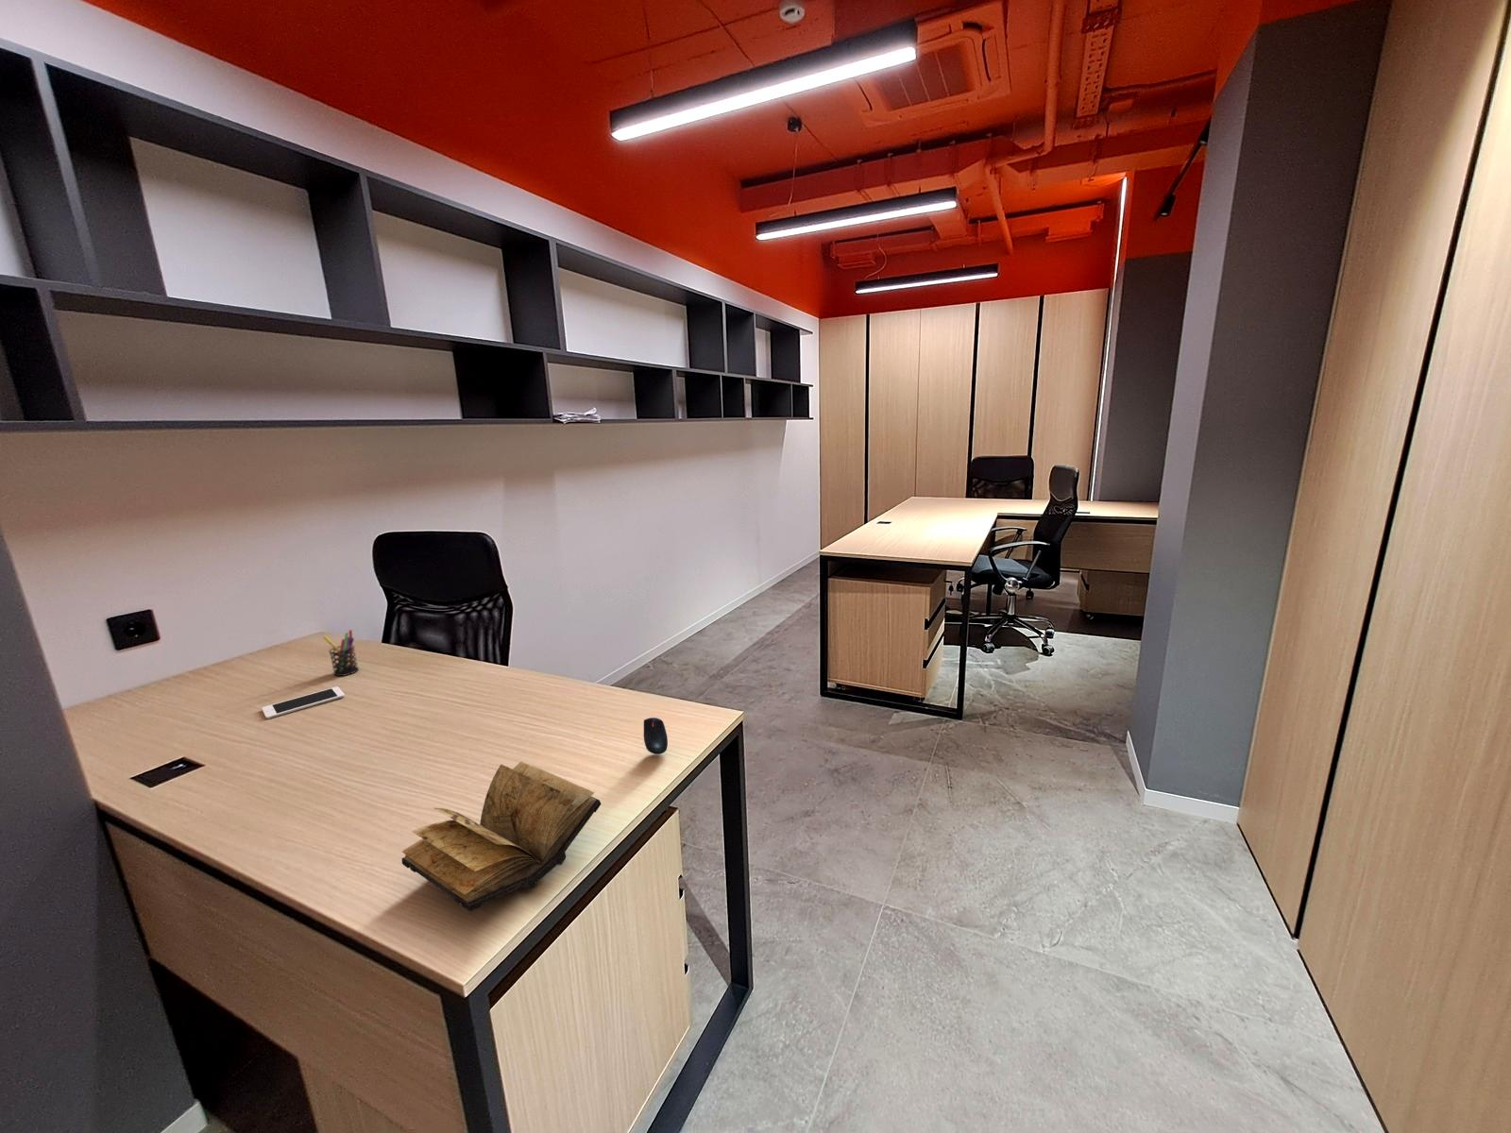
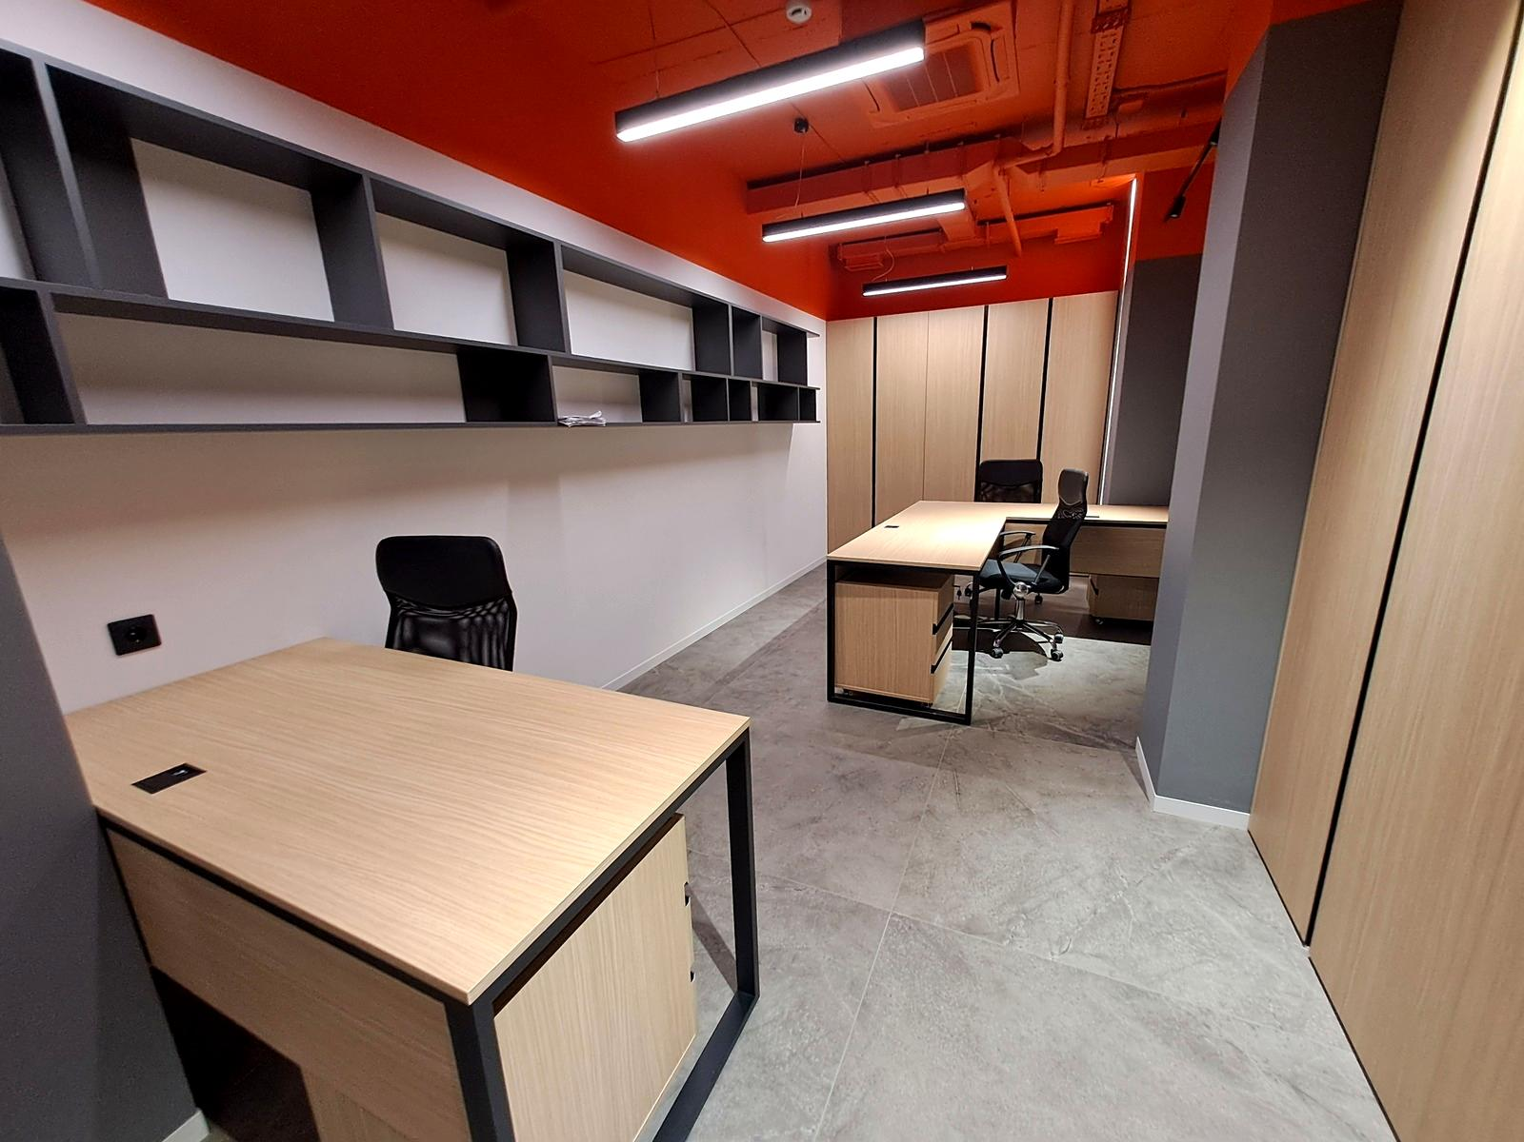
- cell phone [261,686,346,720]
- mouse [644,716,669,756]
- pen holder [322,628,359,677]
- book [401,760,602,912]
